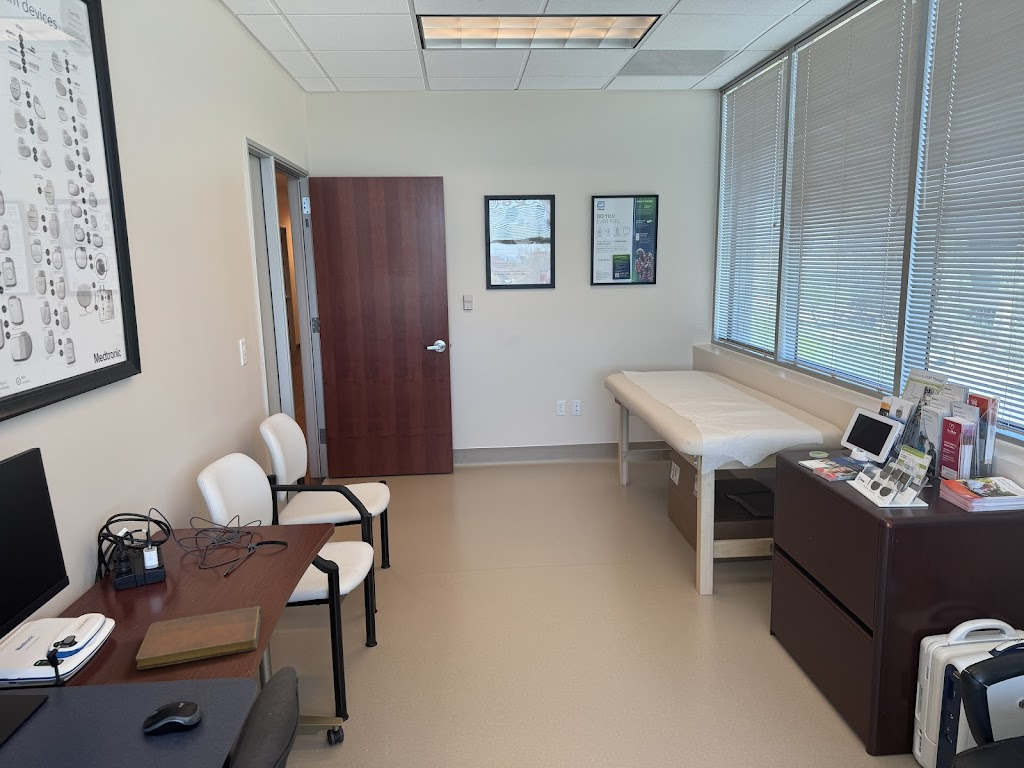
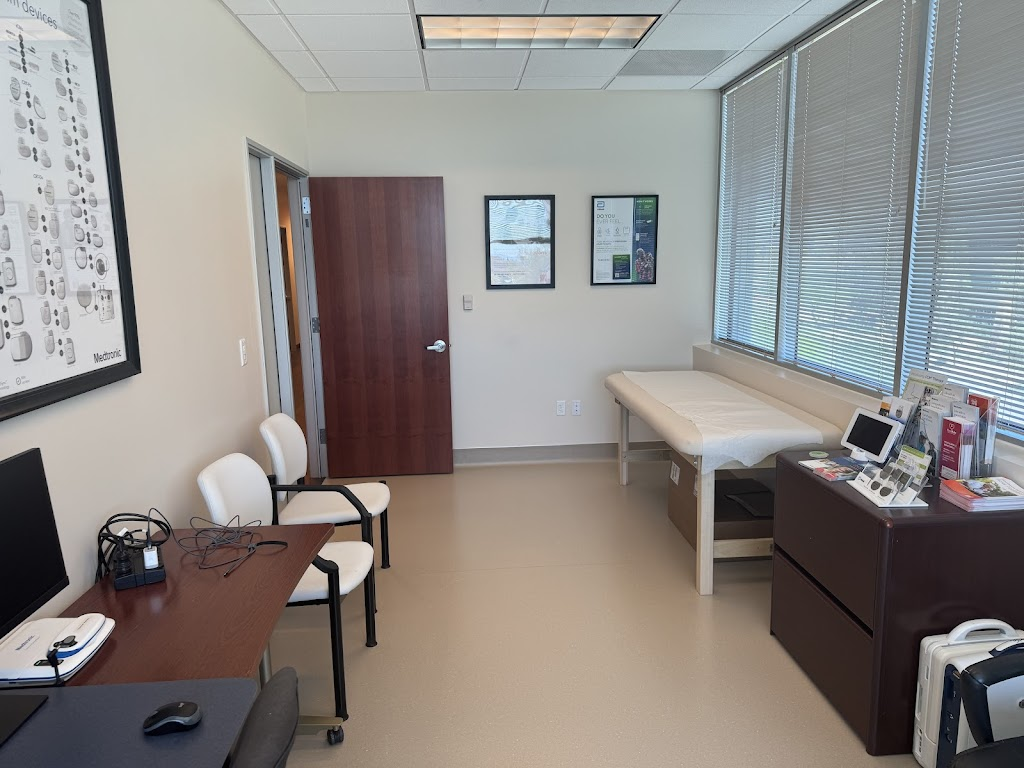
- notebook [135,605,262,671]
